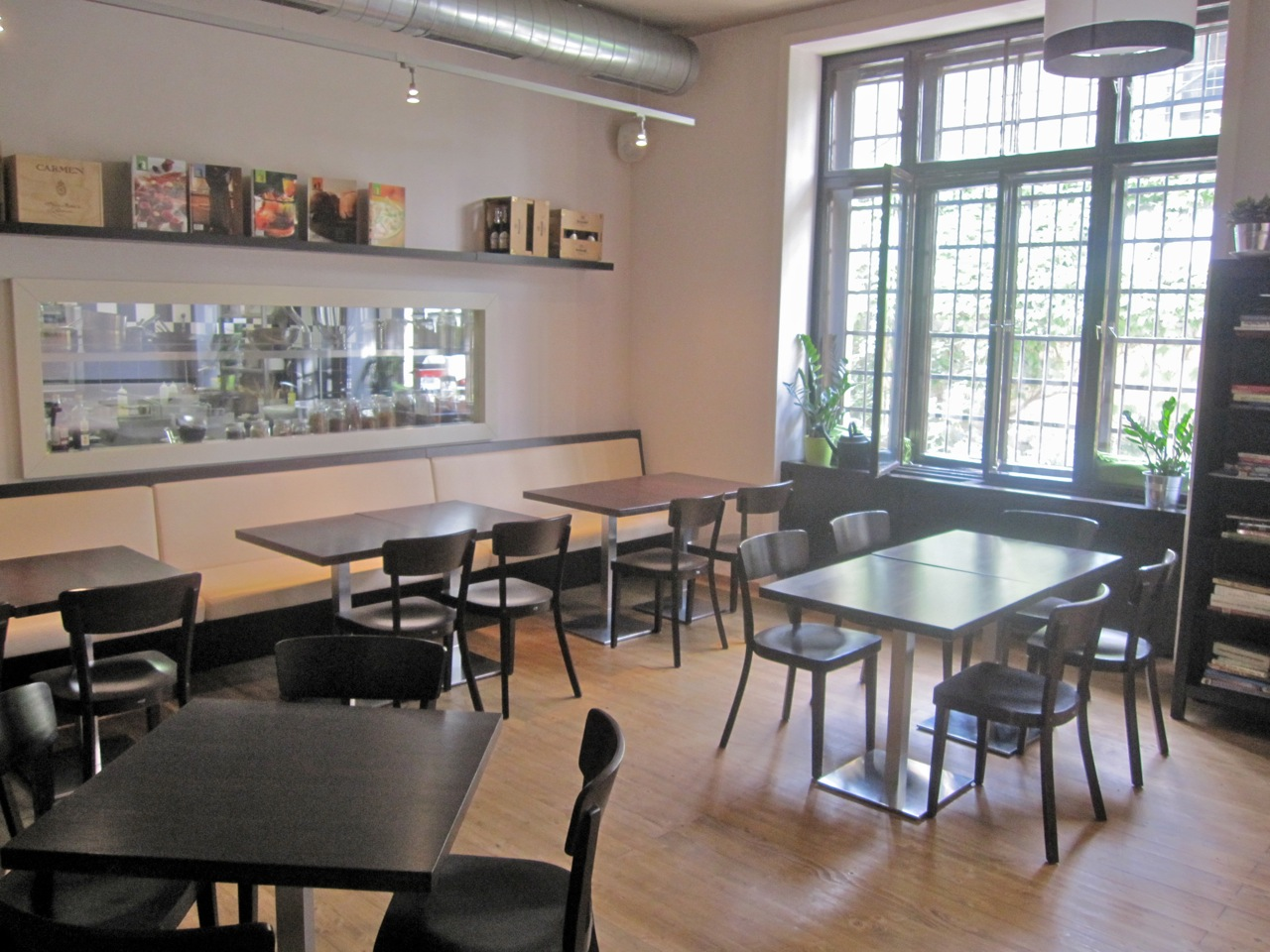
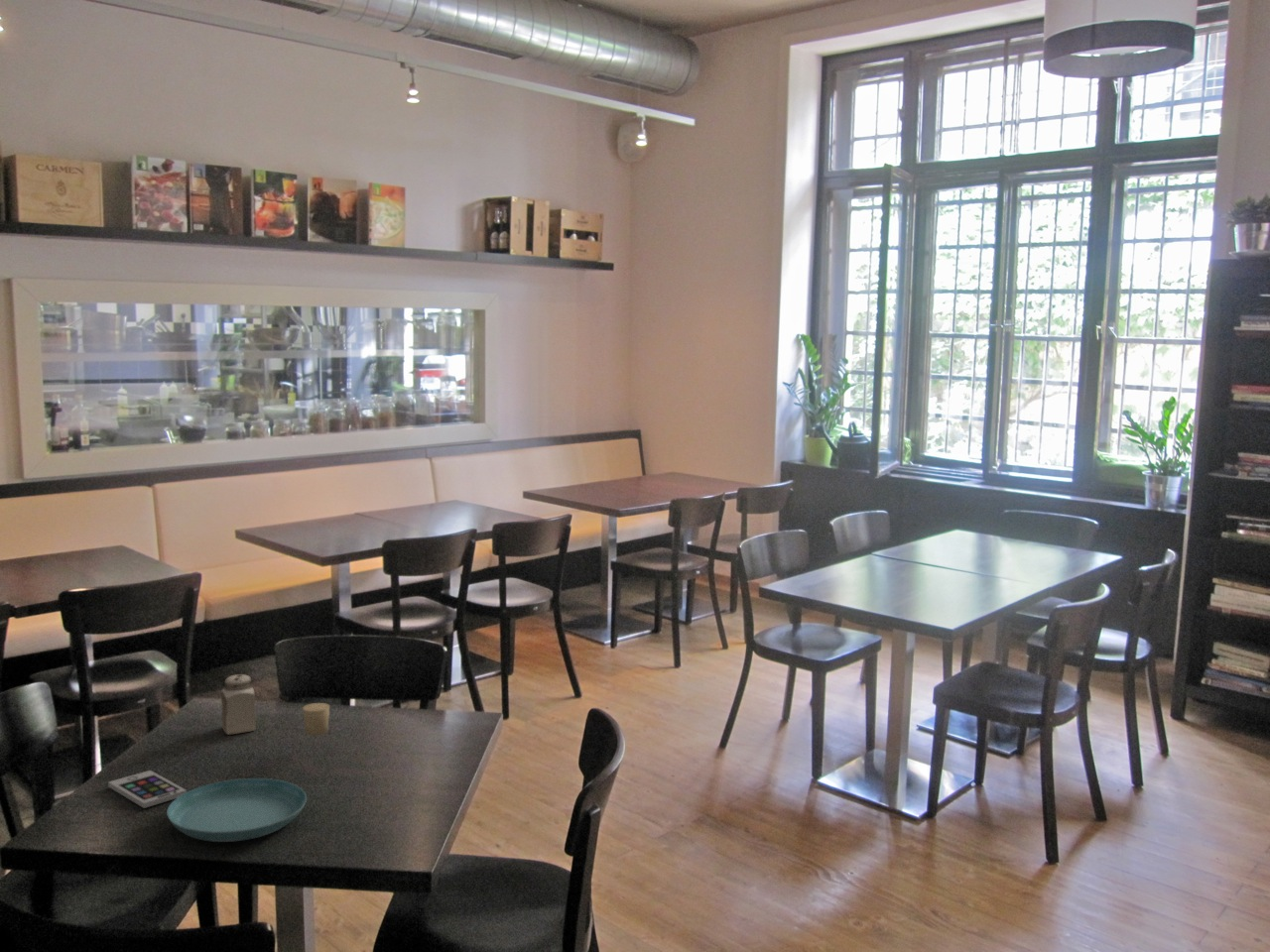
+ candle [302,702,330,737]
+ smartphone [107,770,188,809]
+ salt shaker [220,673,257,736]
+ saucer [166,777,308,843]
